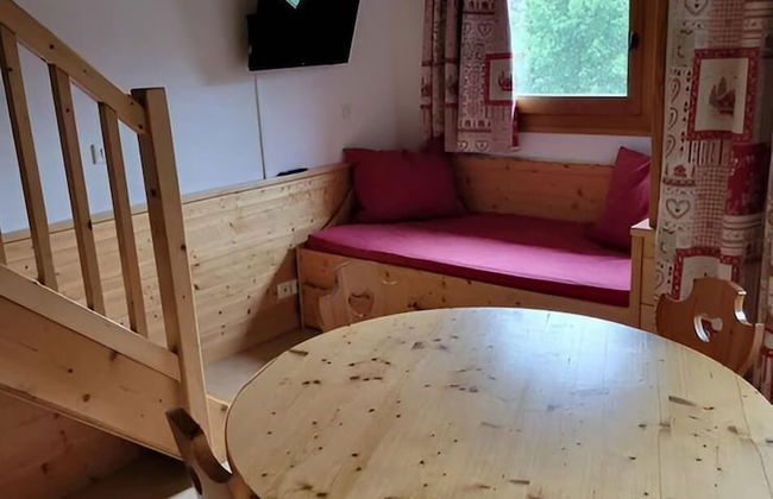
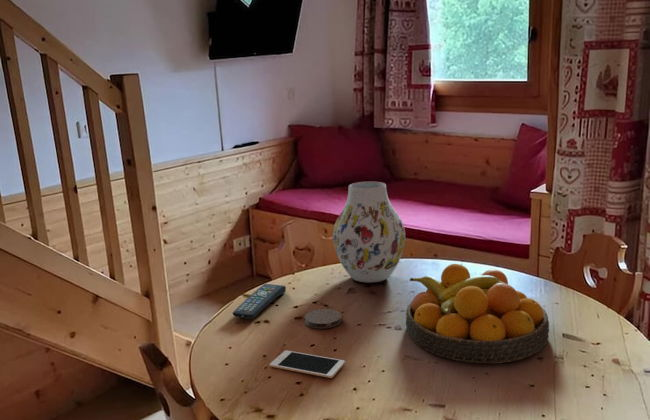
+ cell phone [269,349,346,379]
+ fruit bowl [405,263,550,365]
+ remote control [231,283,287,320]
+ coaster [304,308,343,330]
+ vase [332,181,406,284]
